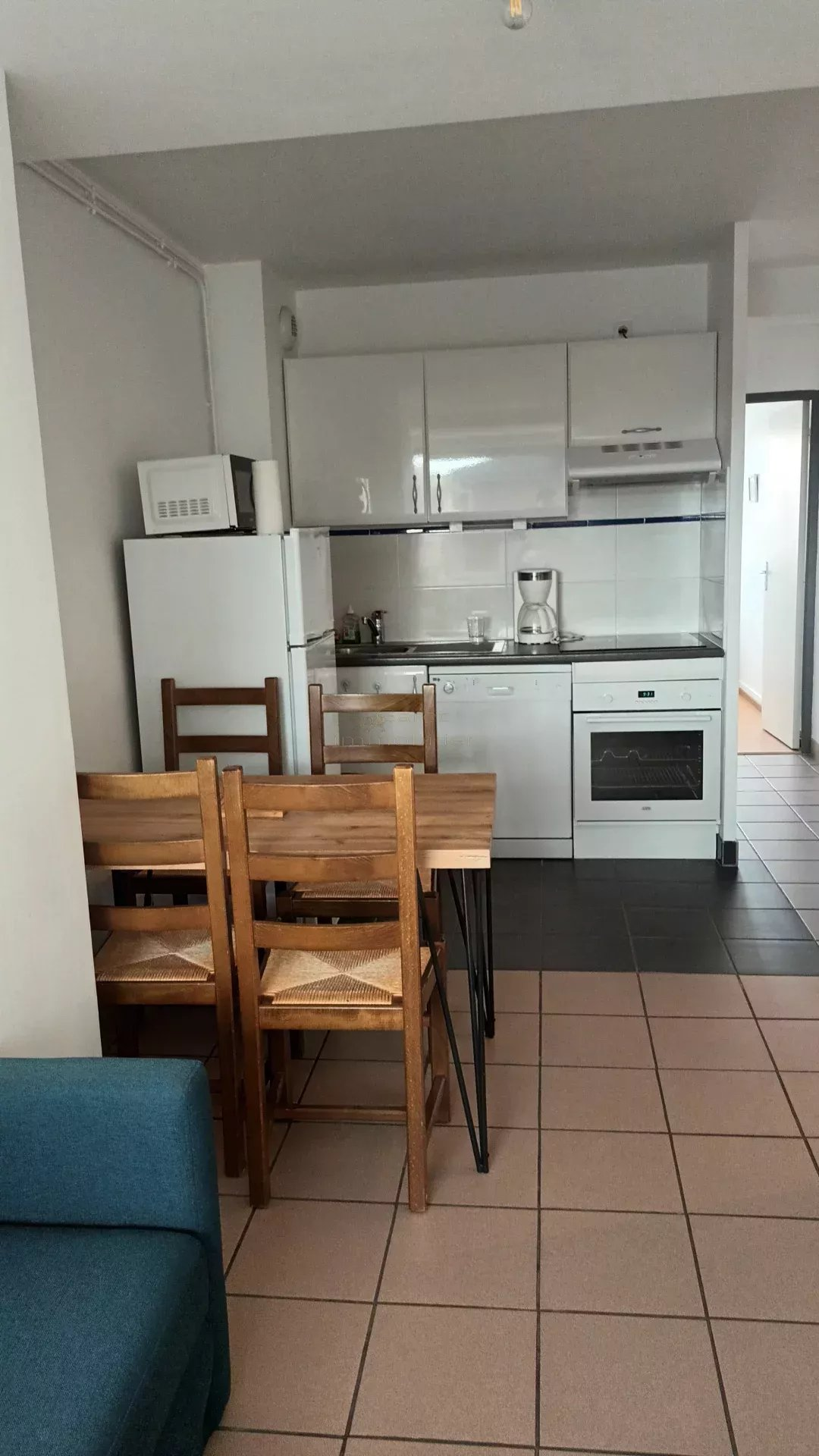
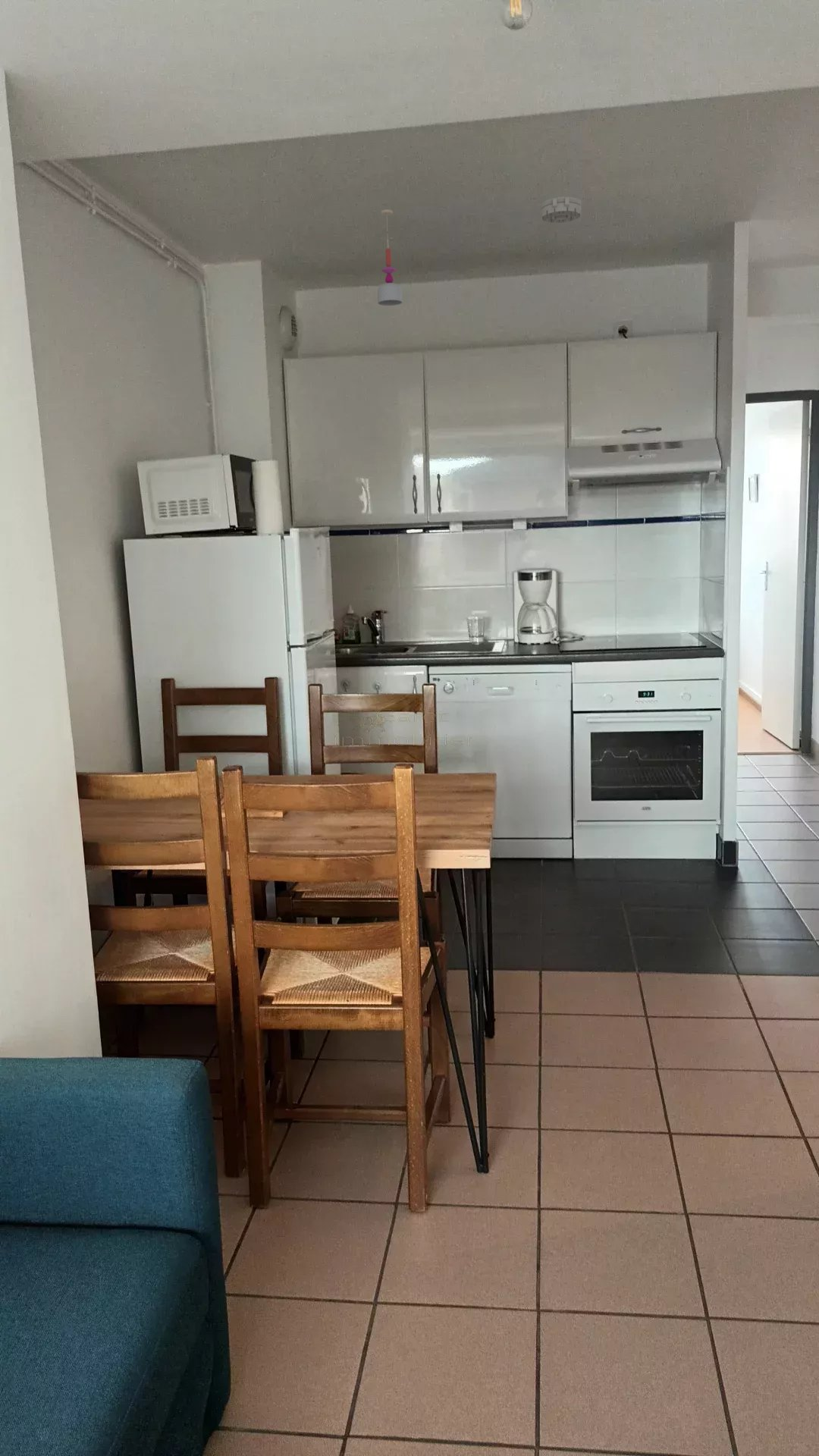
+ smoke detector [540,196,582,224]
+ pendant light [377,209,403,306]
